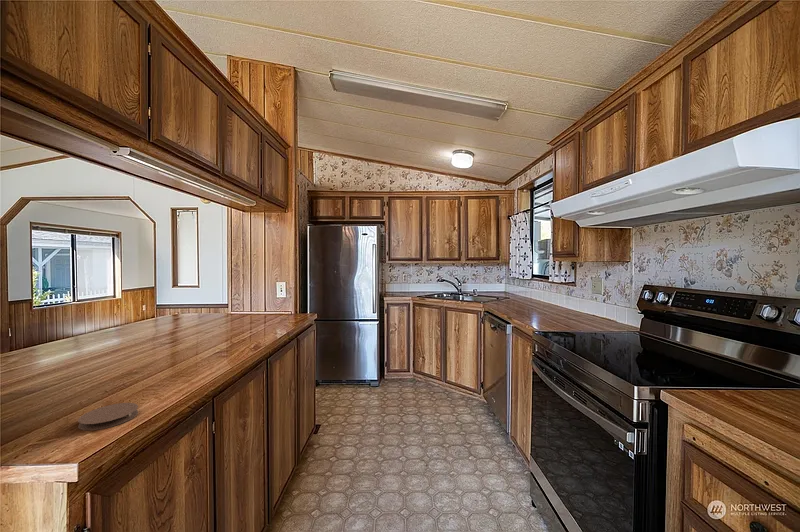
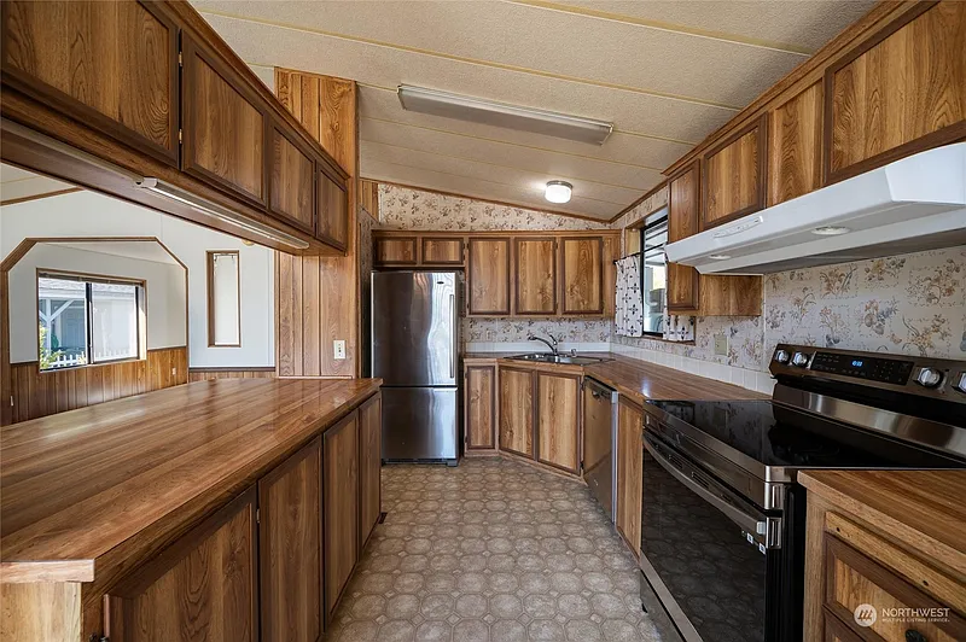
- coaster [77,402,139,431]
